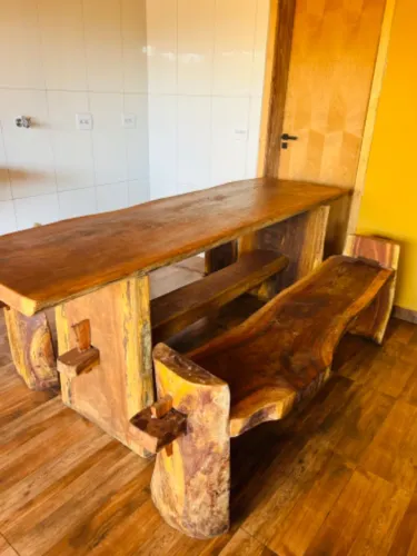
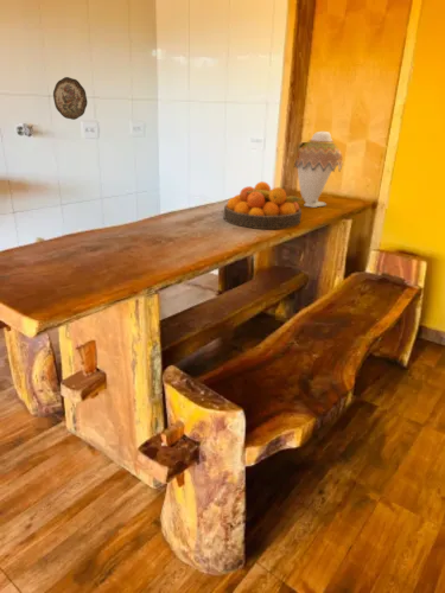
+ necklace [293,130,344,209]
+ fruit bowl [223,180,305,230]
+ decorative plate [52,76,88,121]
